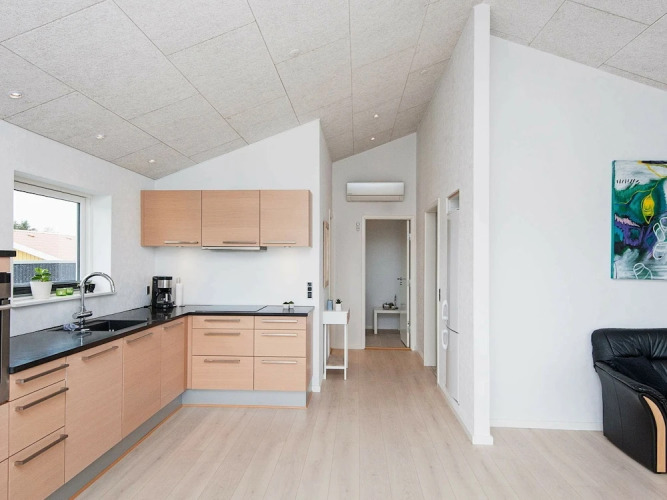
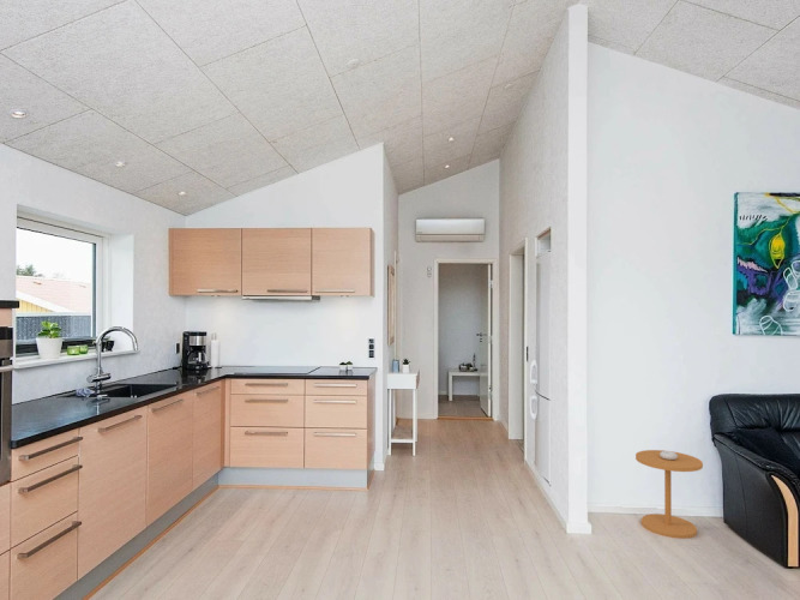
+ side table [634,449,704,540]
